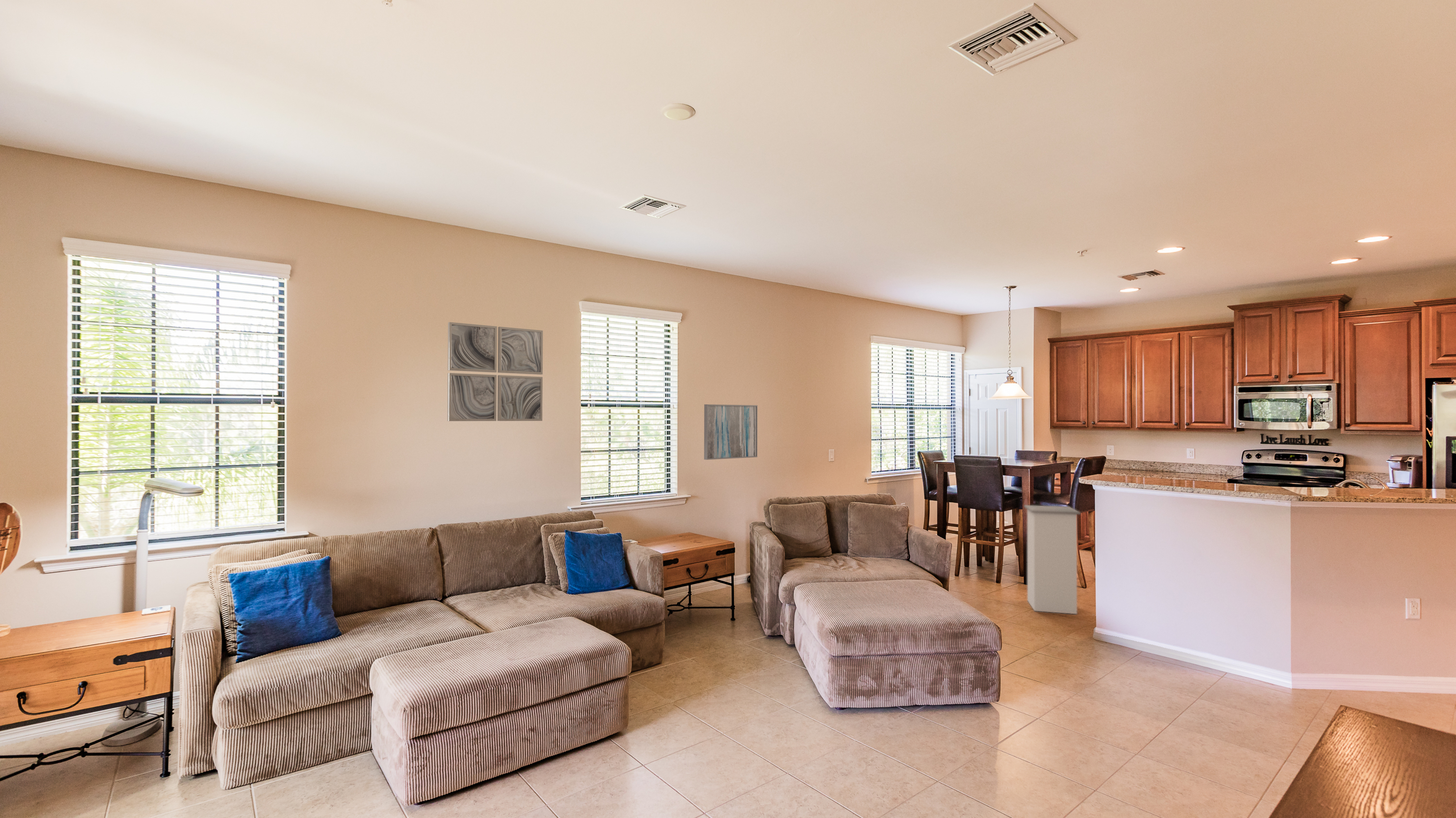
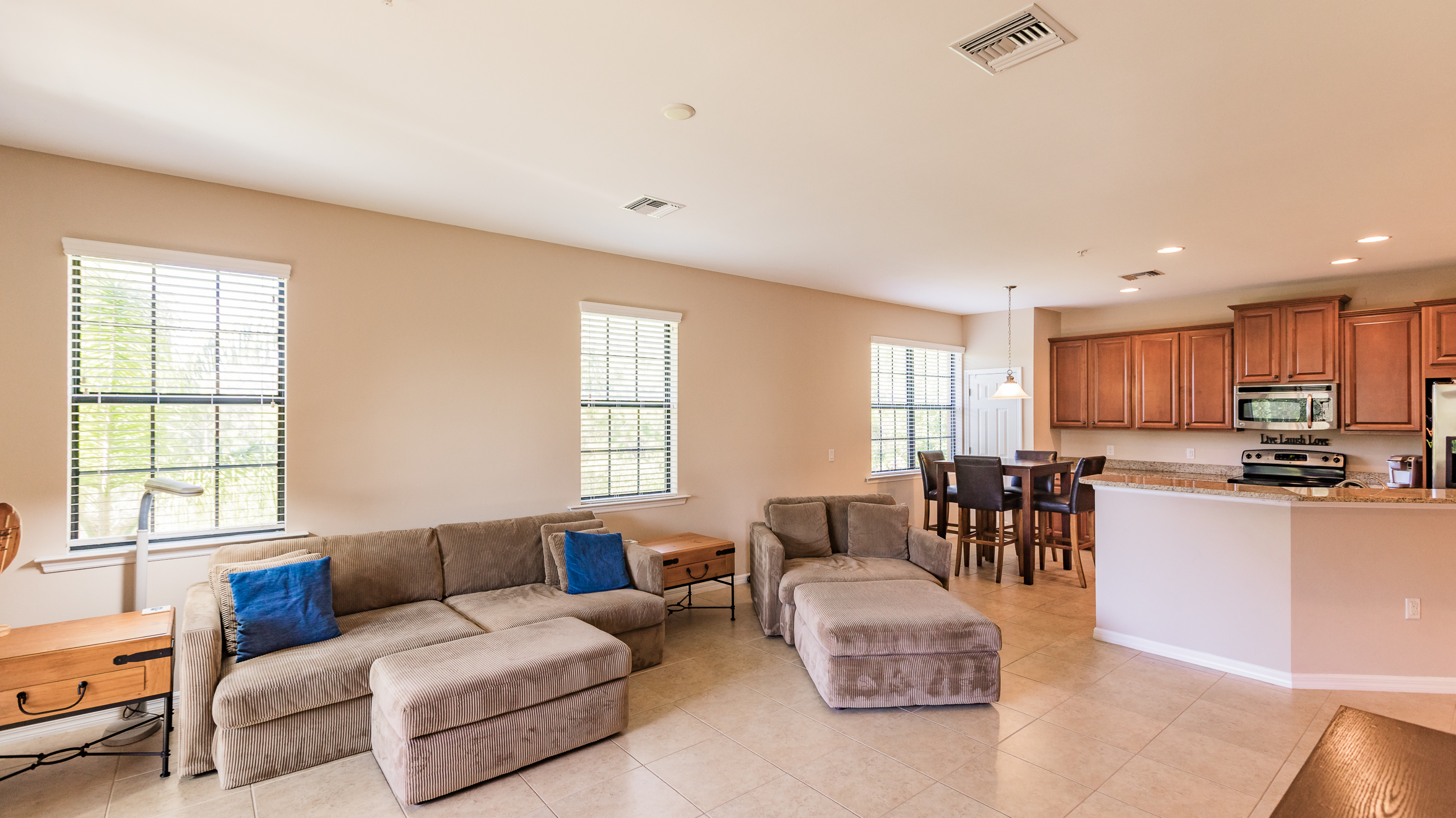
- trash can [1024,505,1081,614]
- wall art [704,404,758,460]
- wall art [447,321,543,422]
